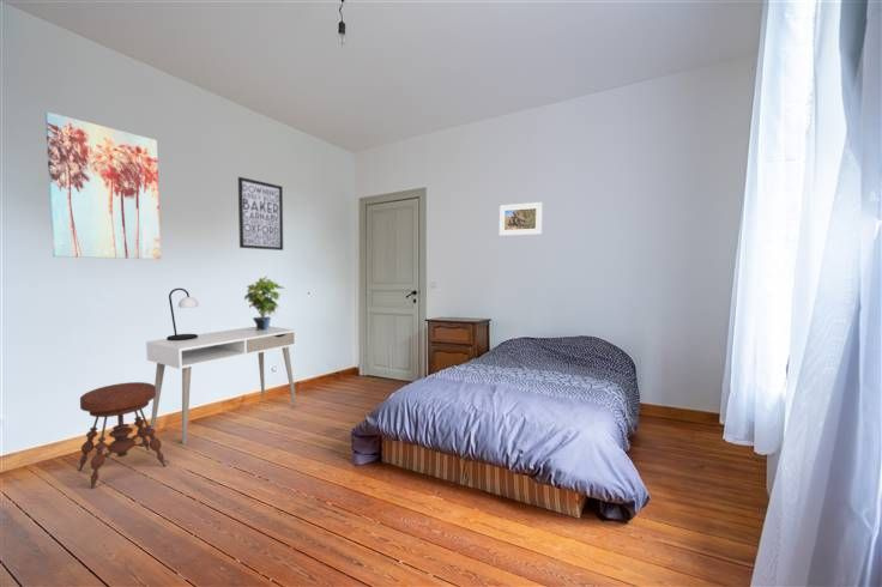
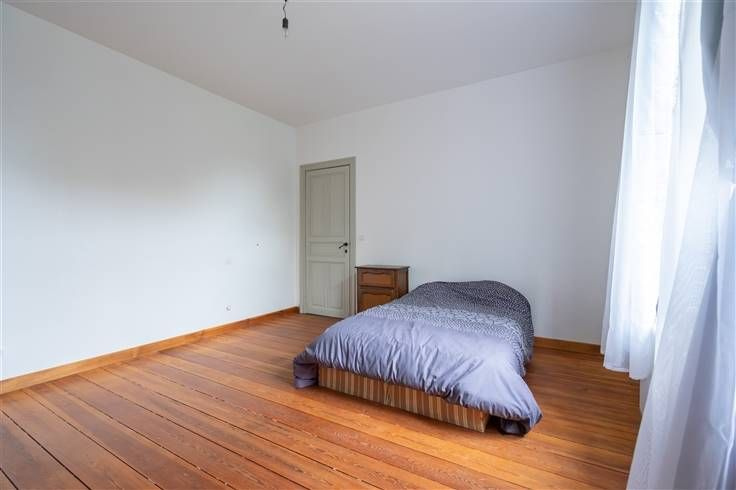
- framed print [499,201,544,237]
- desk [145,326,298,446]
- potted plant [243,276,285,331]
- stool [77,381,168,490]
- table lamp [165,288,200,340]
- wall art [44,110,162,260]
- wall art [237,176,284,252]
